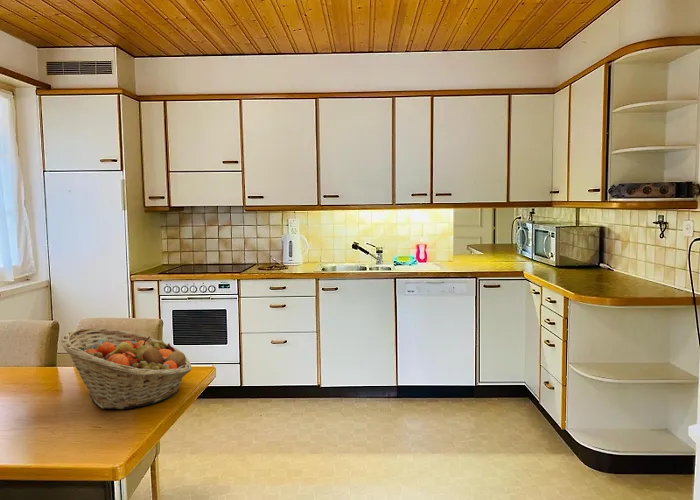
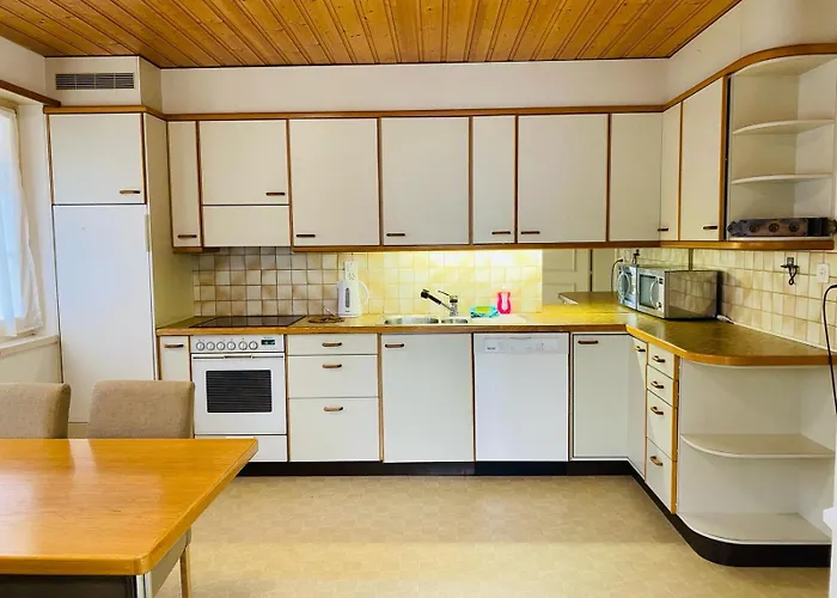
- fruit basket [60,327,192,410]
